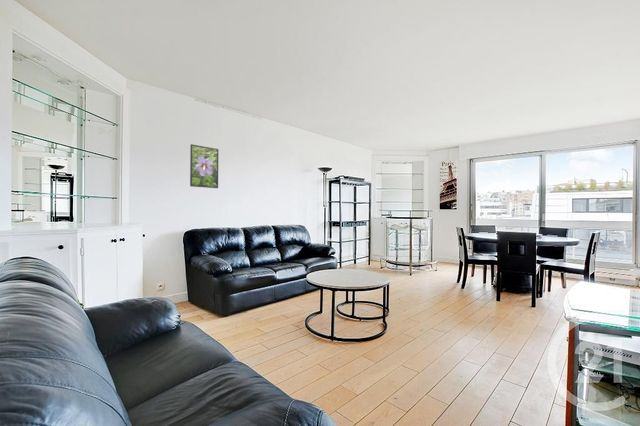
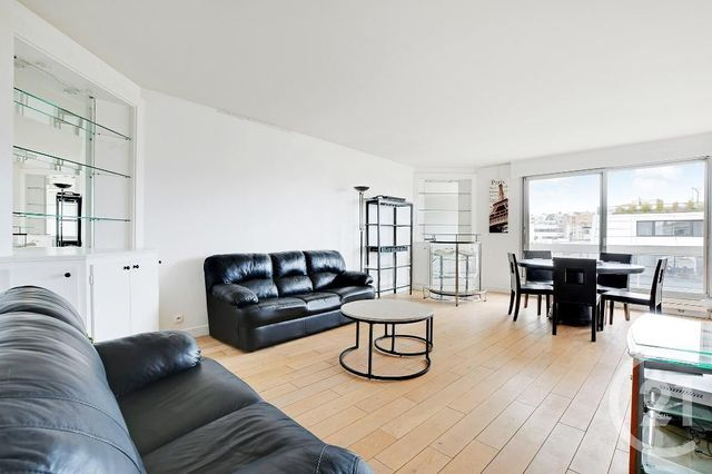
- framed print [189,143,219,189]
